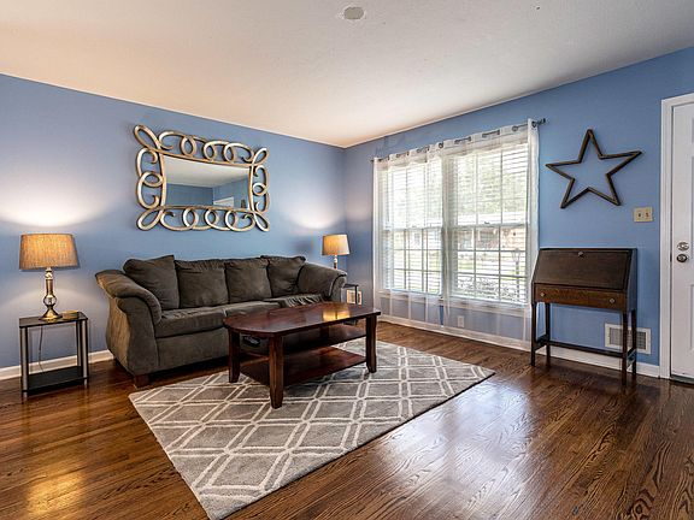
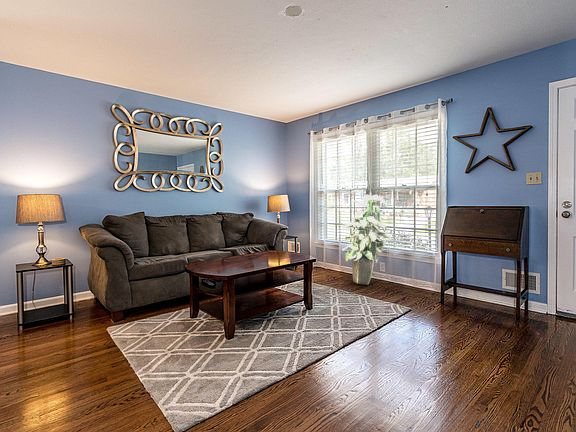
+ indoor plant [341,189,394,286]
